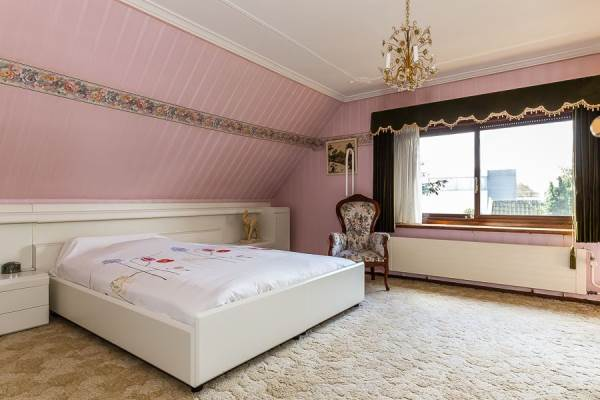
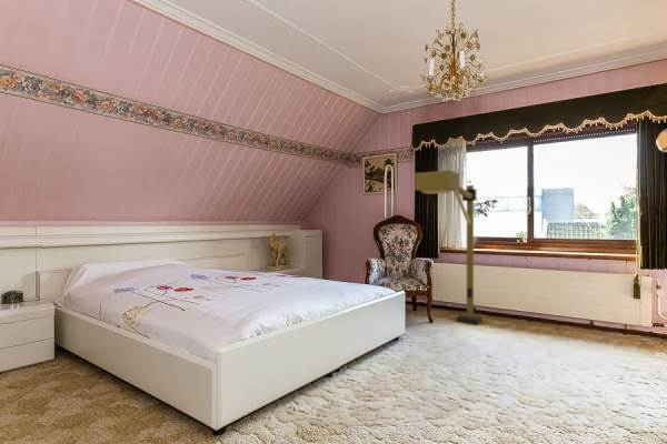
+ floor lamp [414,169,484,326]
